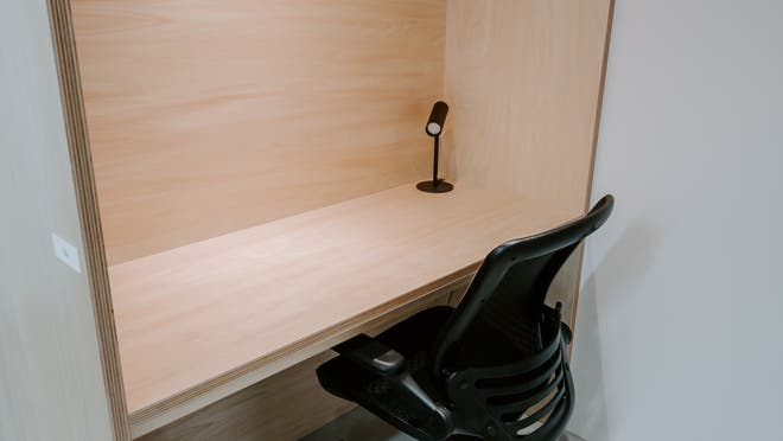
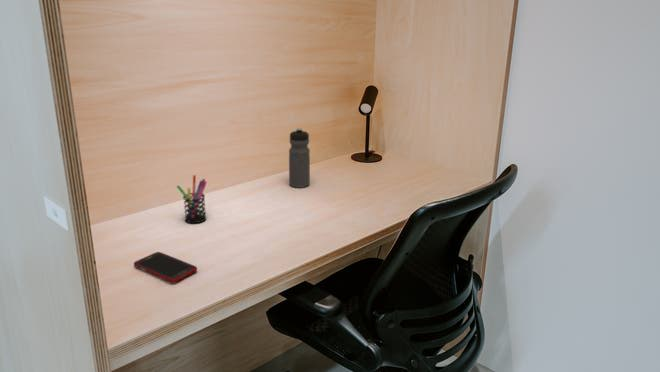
+ cell phone [133,251,198,284]
+ water bottle [288,127,311,189]
+ pen holder [176,174,208,224]
